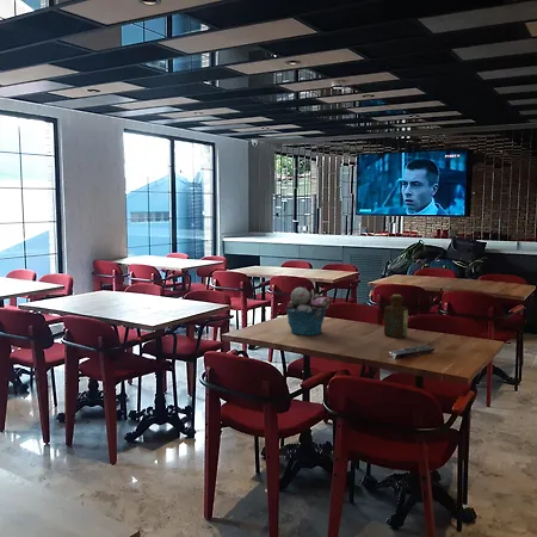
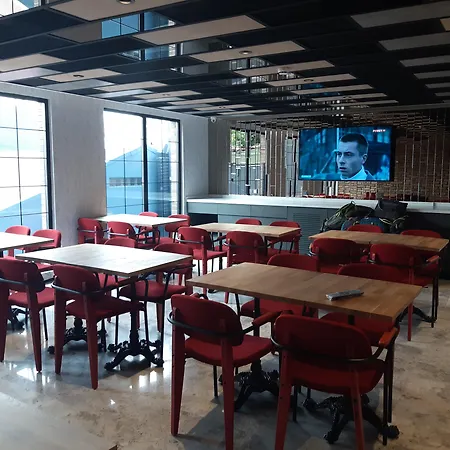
- bottle [383,294,409,339]
- bucket [285,286,332,337]
